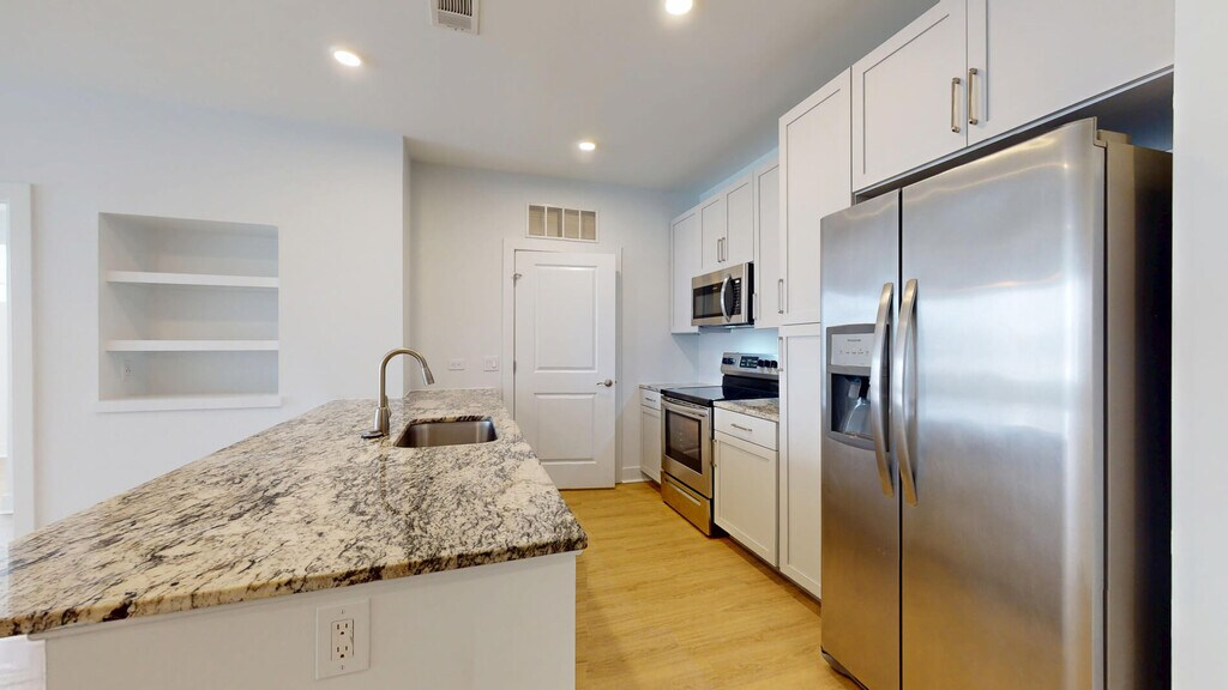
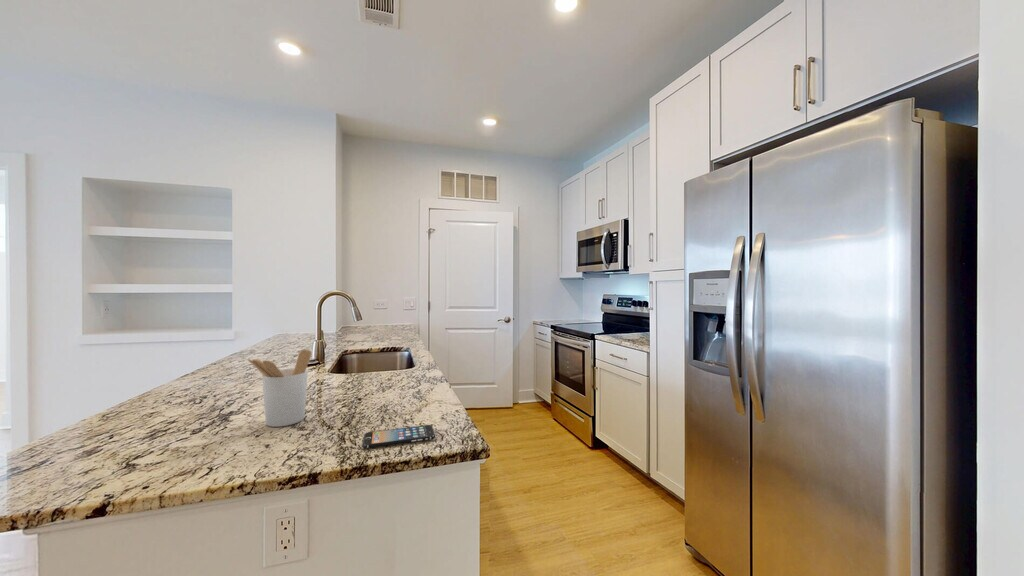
+ utensil holder [246,349,313,428]
+ smartphone [361,424,436,449]
